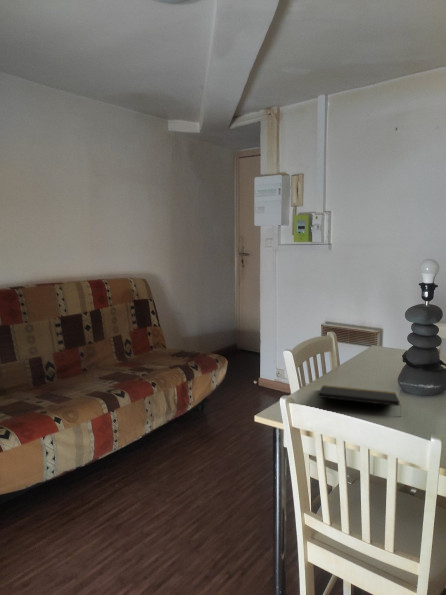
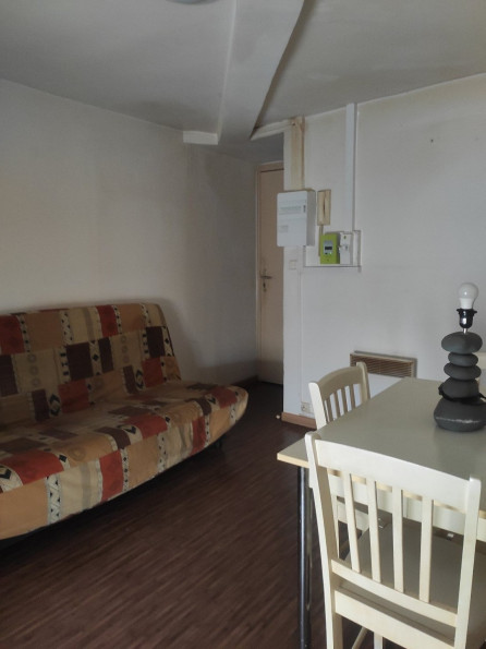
- notepad [317,384,402,416]
